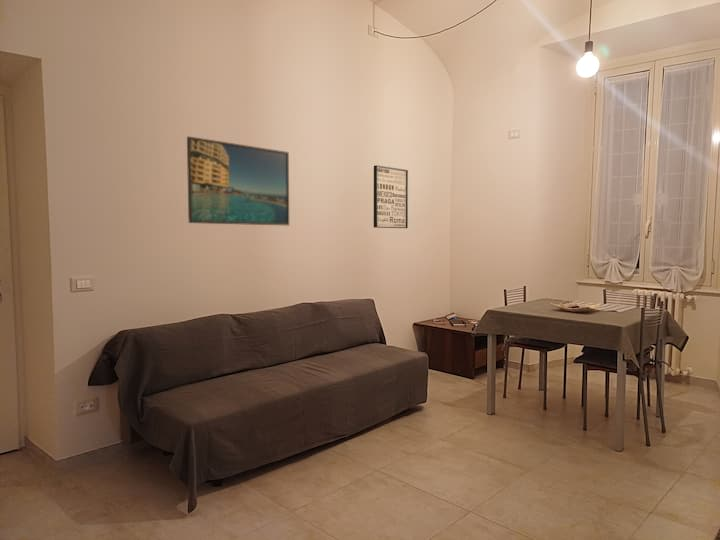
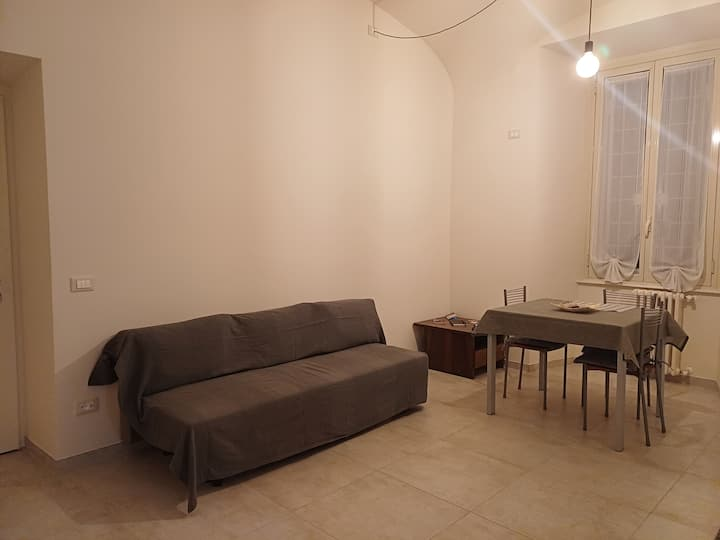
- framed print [186,135,290,226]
- wall art [373,164,409,229]
